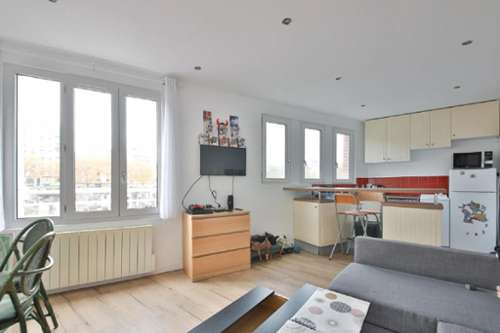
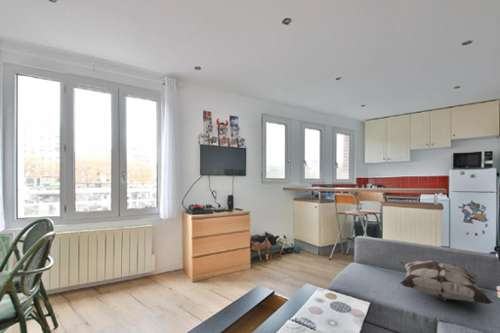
+ decorative pillow [399,260,494,305]
